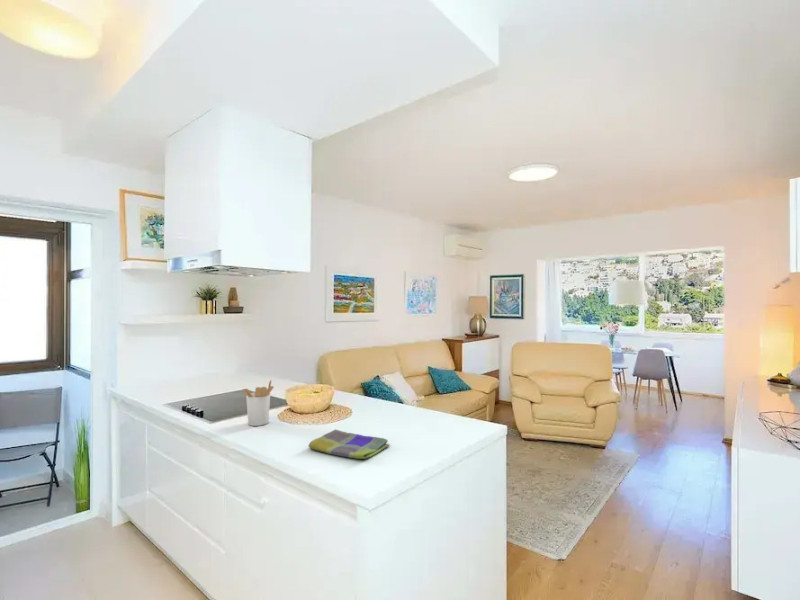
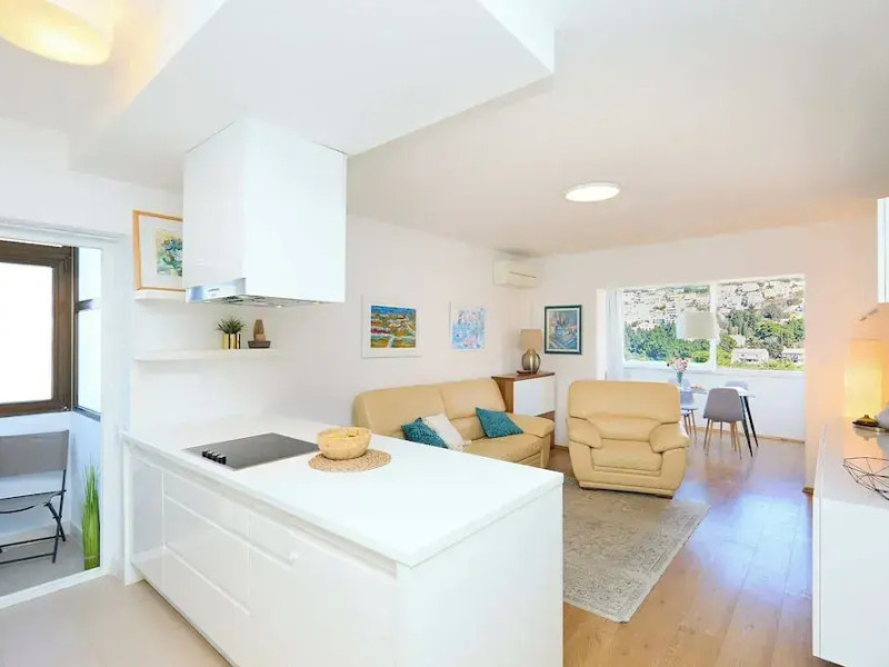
- utensil holder [241,379,275,427]
- dish towel [308,428,390,460]
